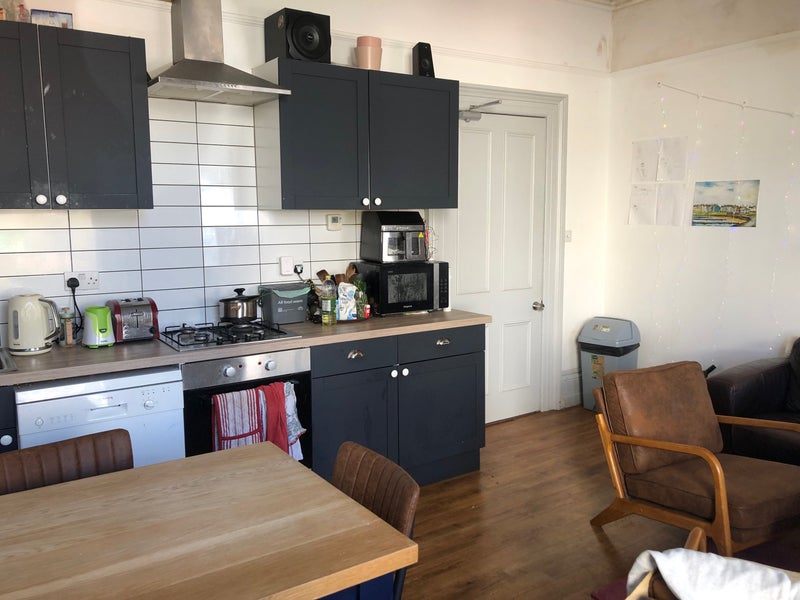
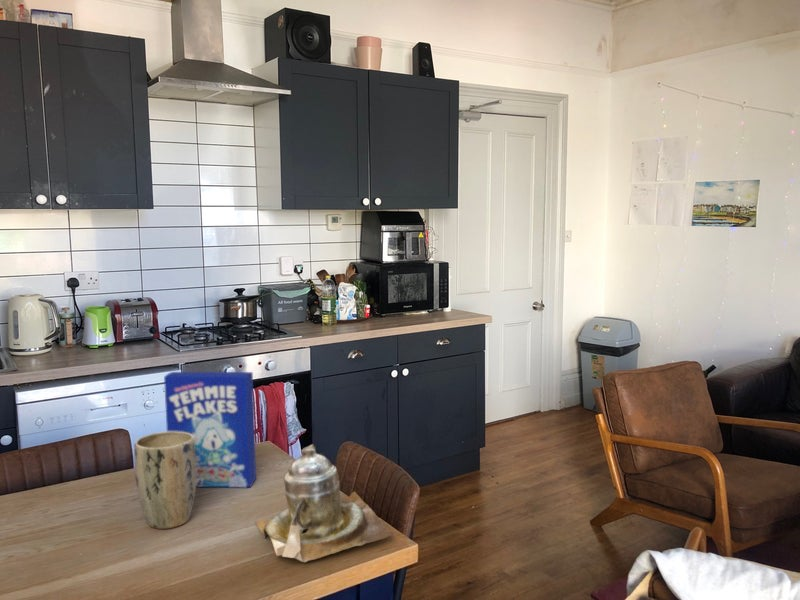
+ teapot [255,443,394,563]
+ plant pot [133,430,197,530]
+ cereal box [163,371,257,488]
